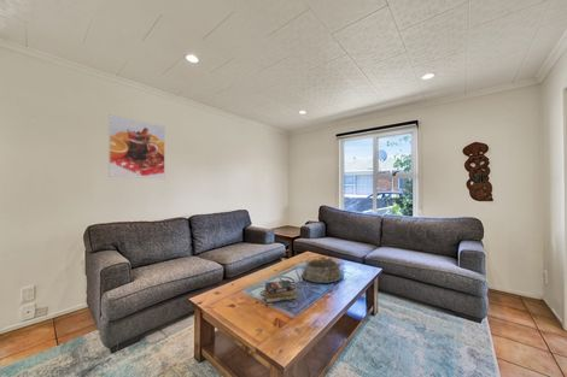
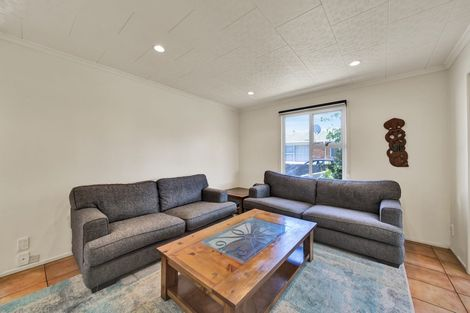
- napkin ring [300,255,344,284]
- books [262,278,298,304]
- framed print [107,113,166,179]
